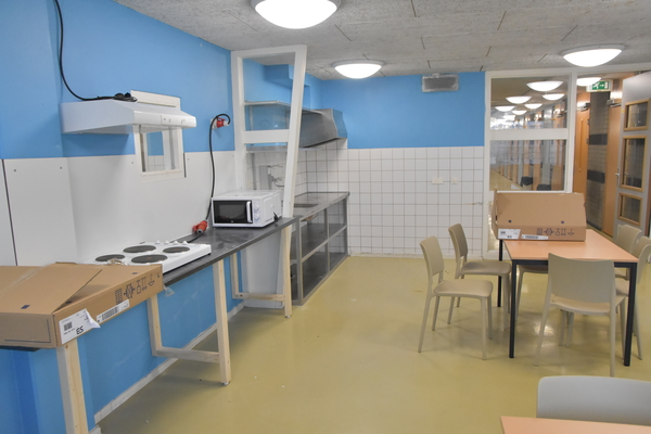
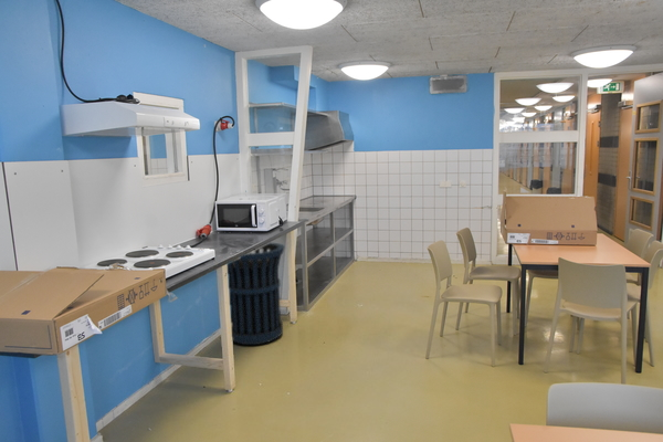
+ trash can [227,242,286,346]
